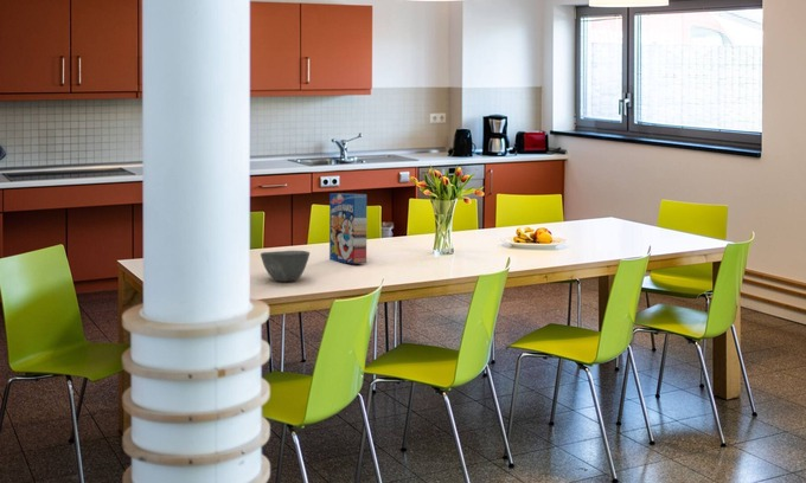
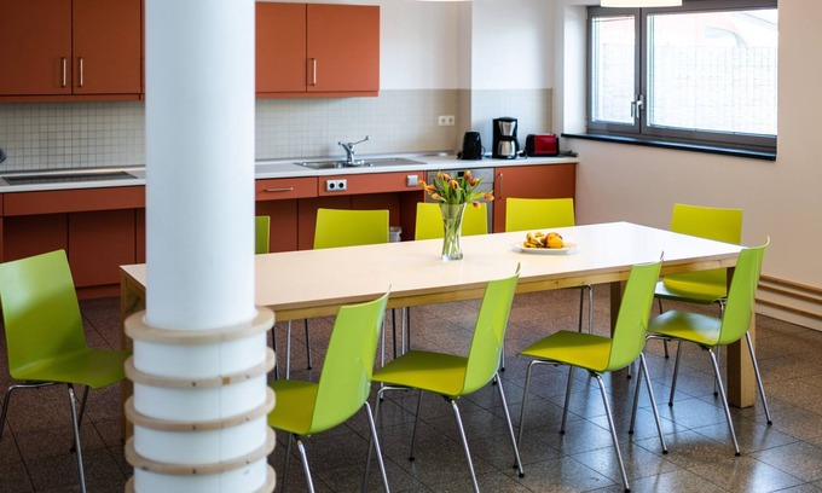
- cereal box [328,193,367,265]
- bowl [260,250,311,283]
